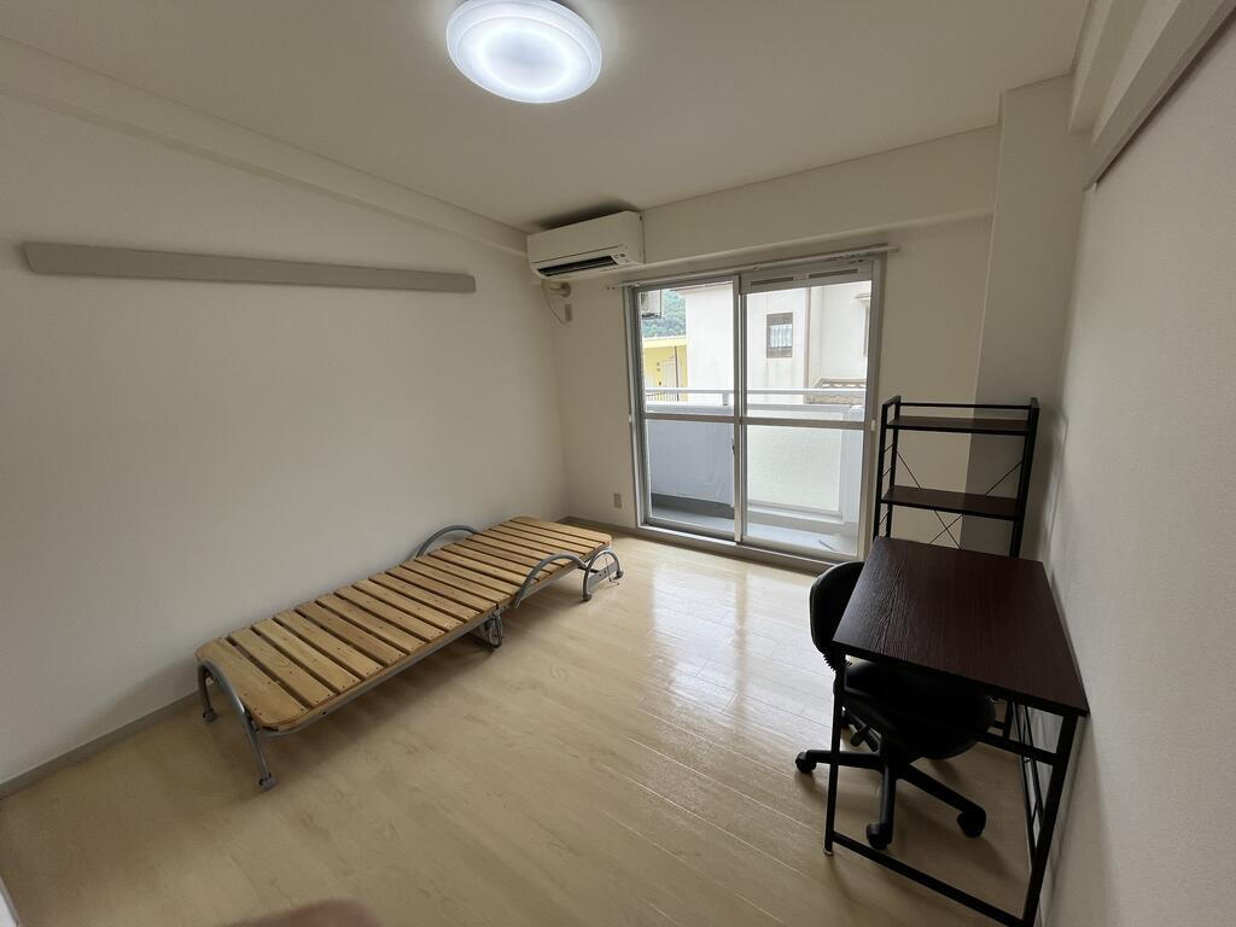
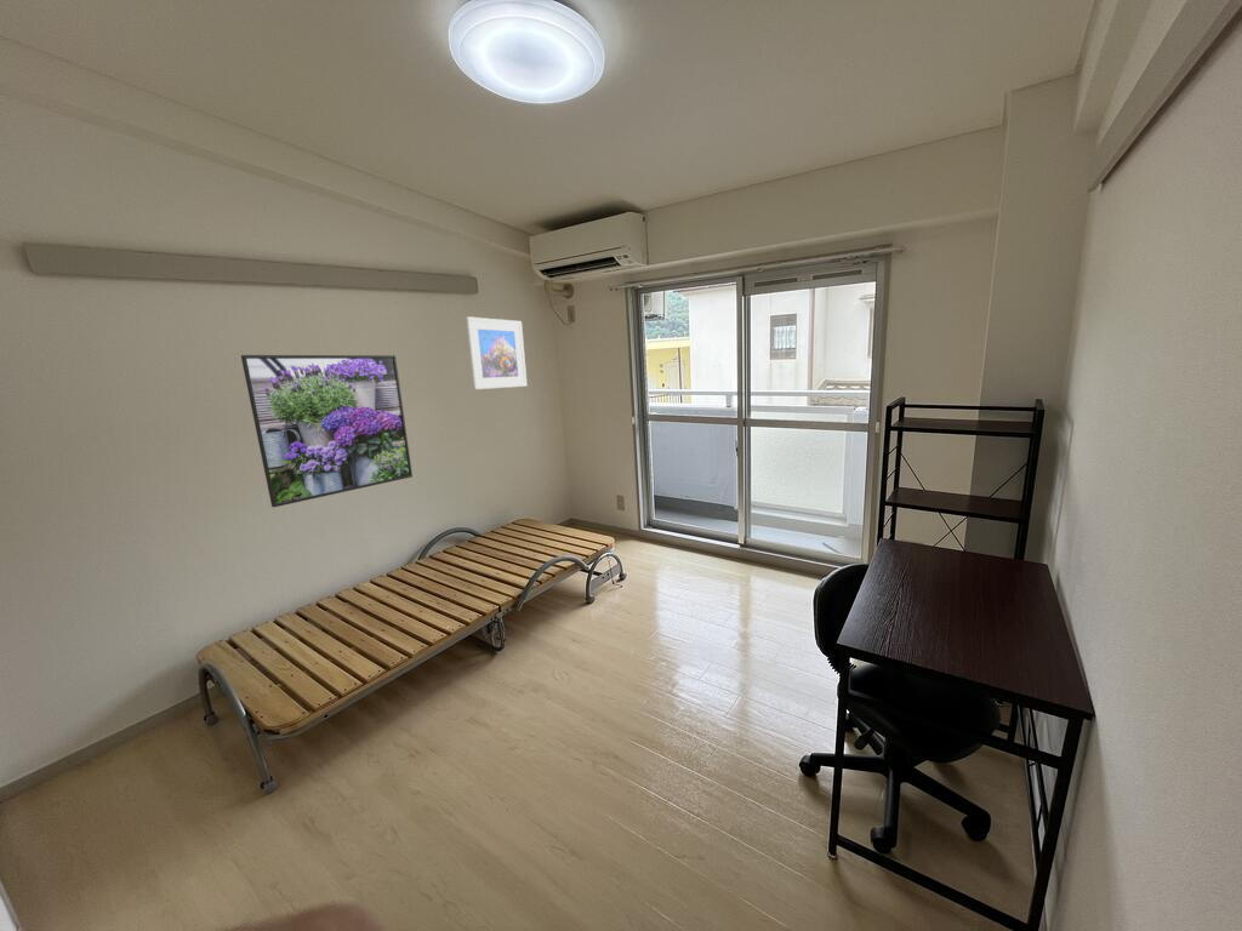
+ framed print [240,354,414,508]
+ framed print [465,315,528,390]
